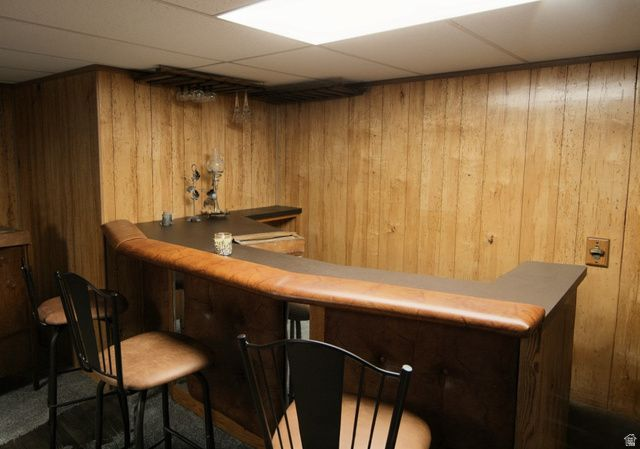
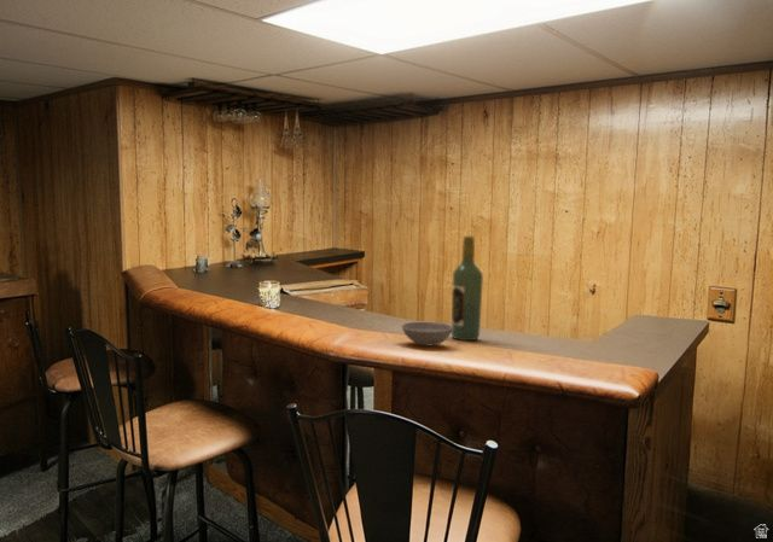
+ bowl [401,321,453,348]
+ wine bottle [451,234,484,342]
